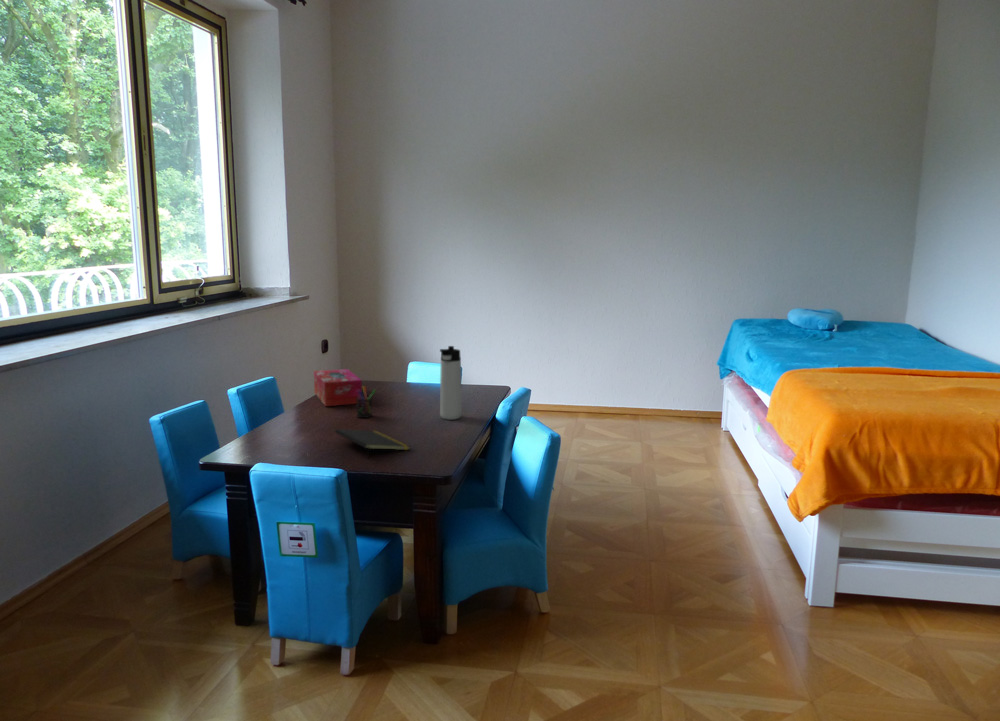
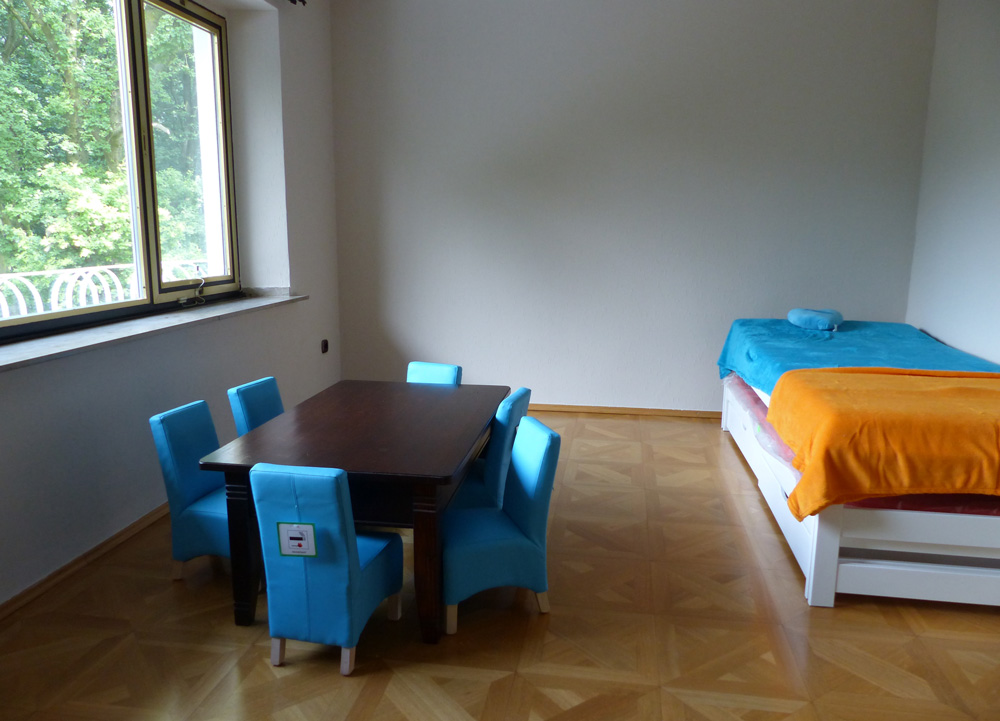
- tissue box [313,368,363,407]
- notepad [334,428,411,460]
- pen holder [356,385,377,419]
- thermos bottle [439,345,463,421]
